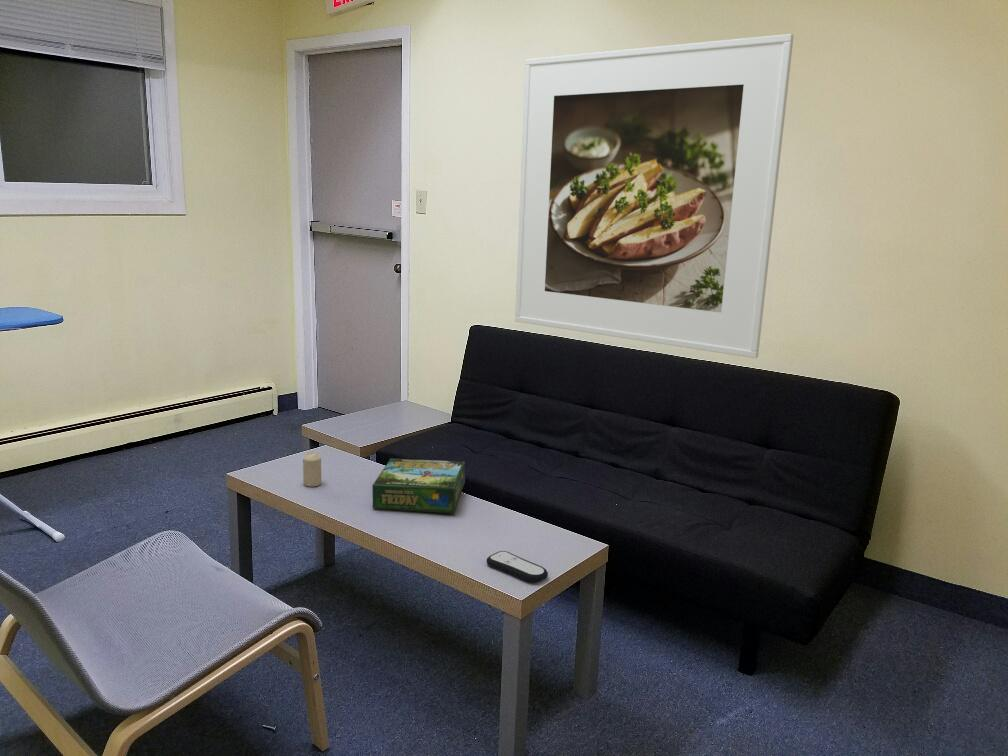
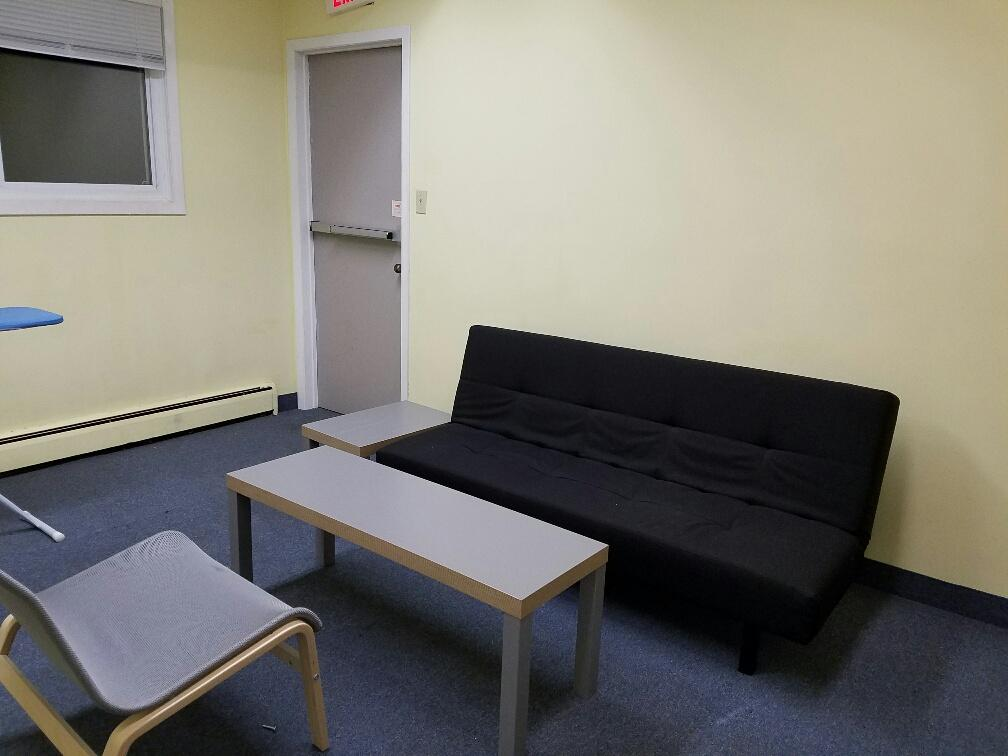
- board game [371,458,466,514]
- candle [302,451,322,487]
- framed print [514,33,795,359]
- remote control [486,550,549,584]
